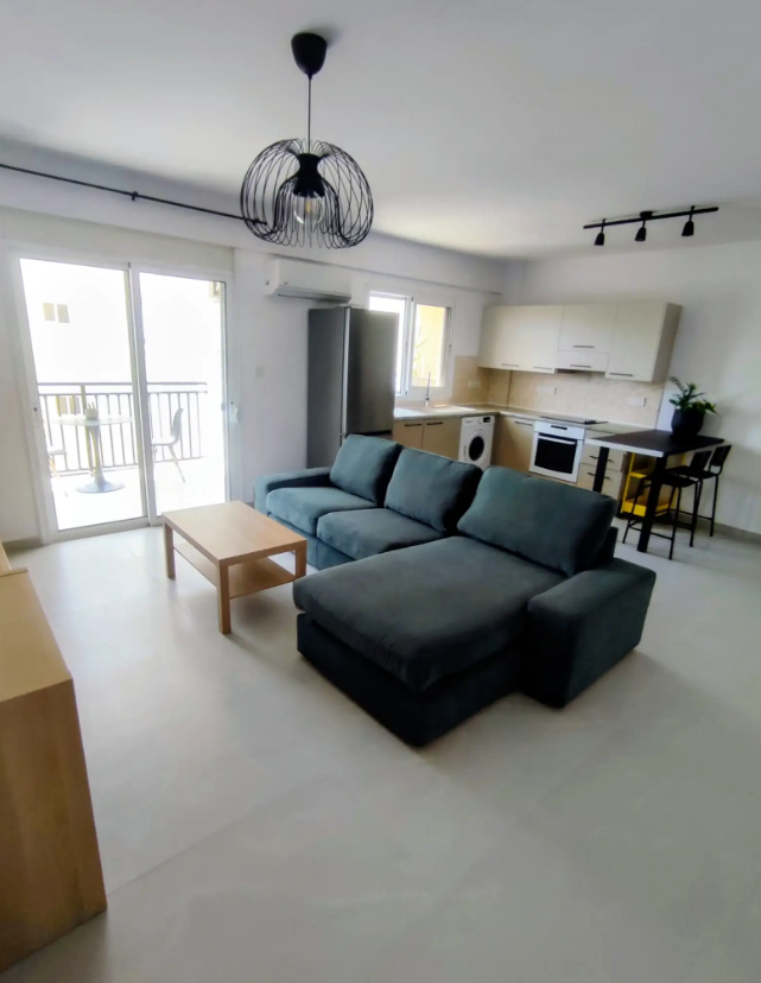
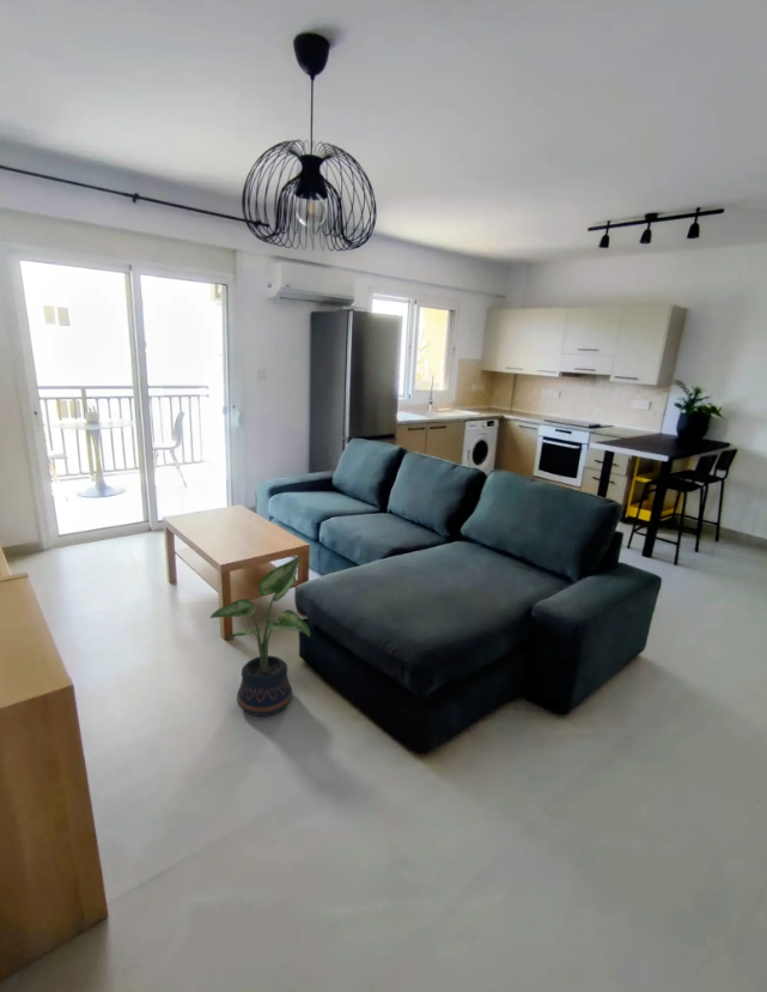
+ potted plant [209,556,311,718]
